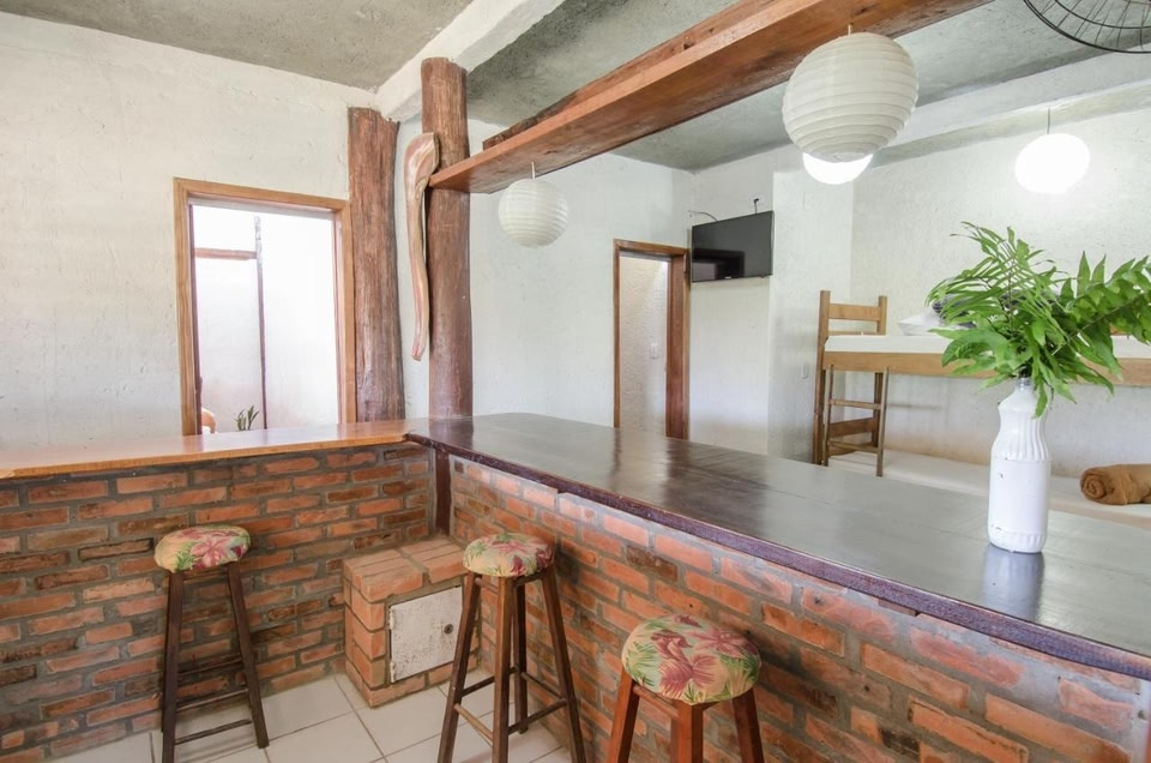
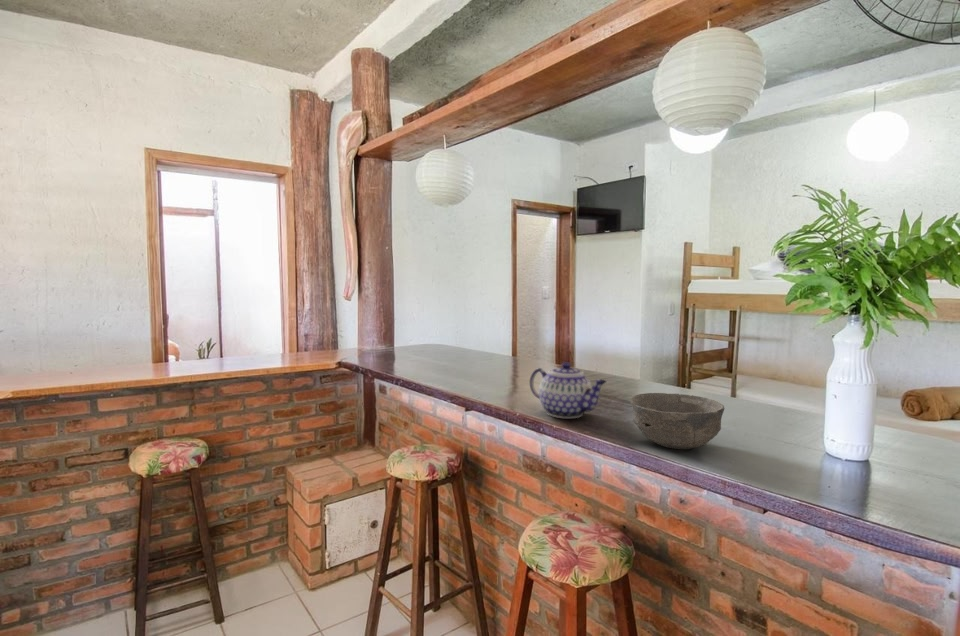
+ bowl [630,392,726,450]
+ teapot [529,361,607,419]
